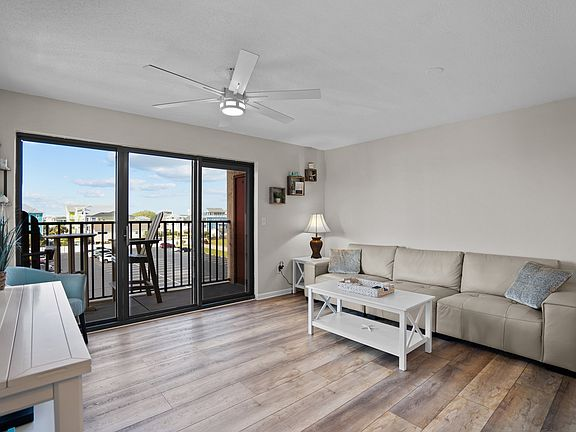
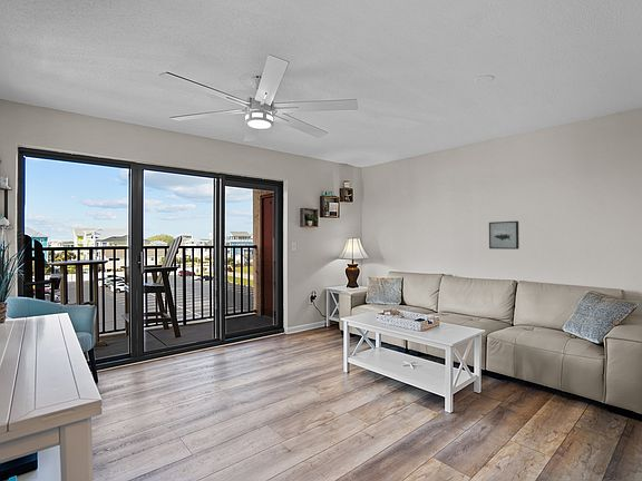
+ wall art [488,220,521,251]
